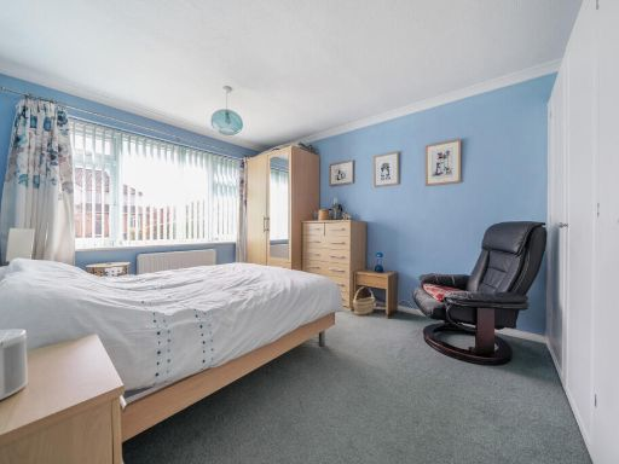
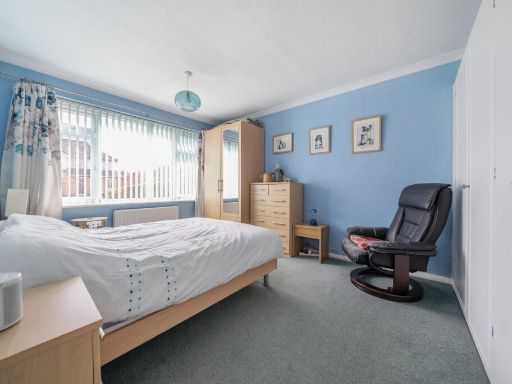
- basket [352,285,376,317]
